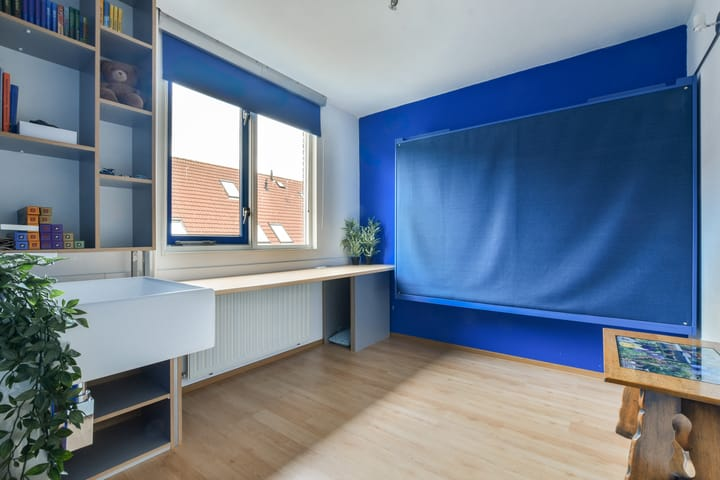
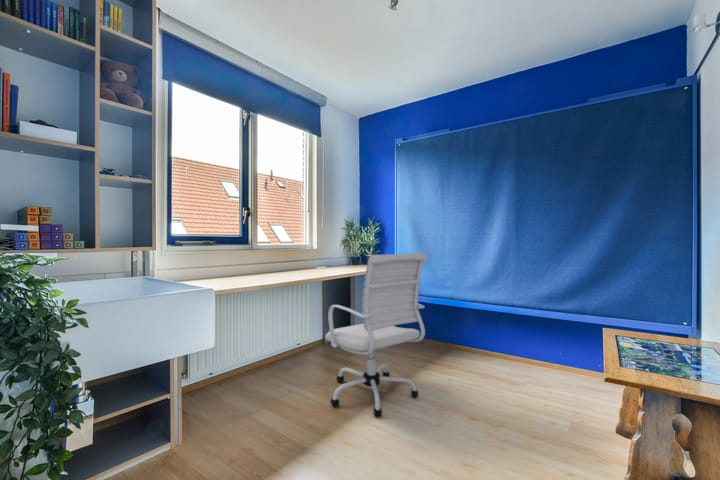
+ office chair [324,252,428,417]
